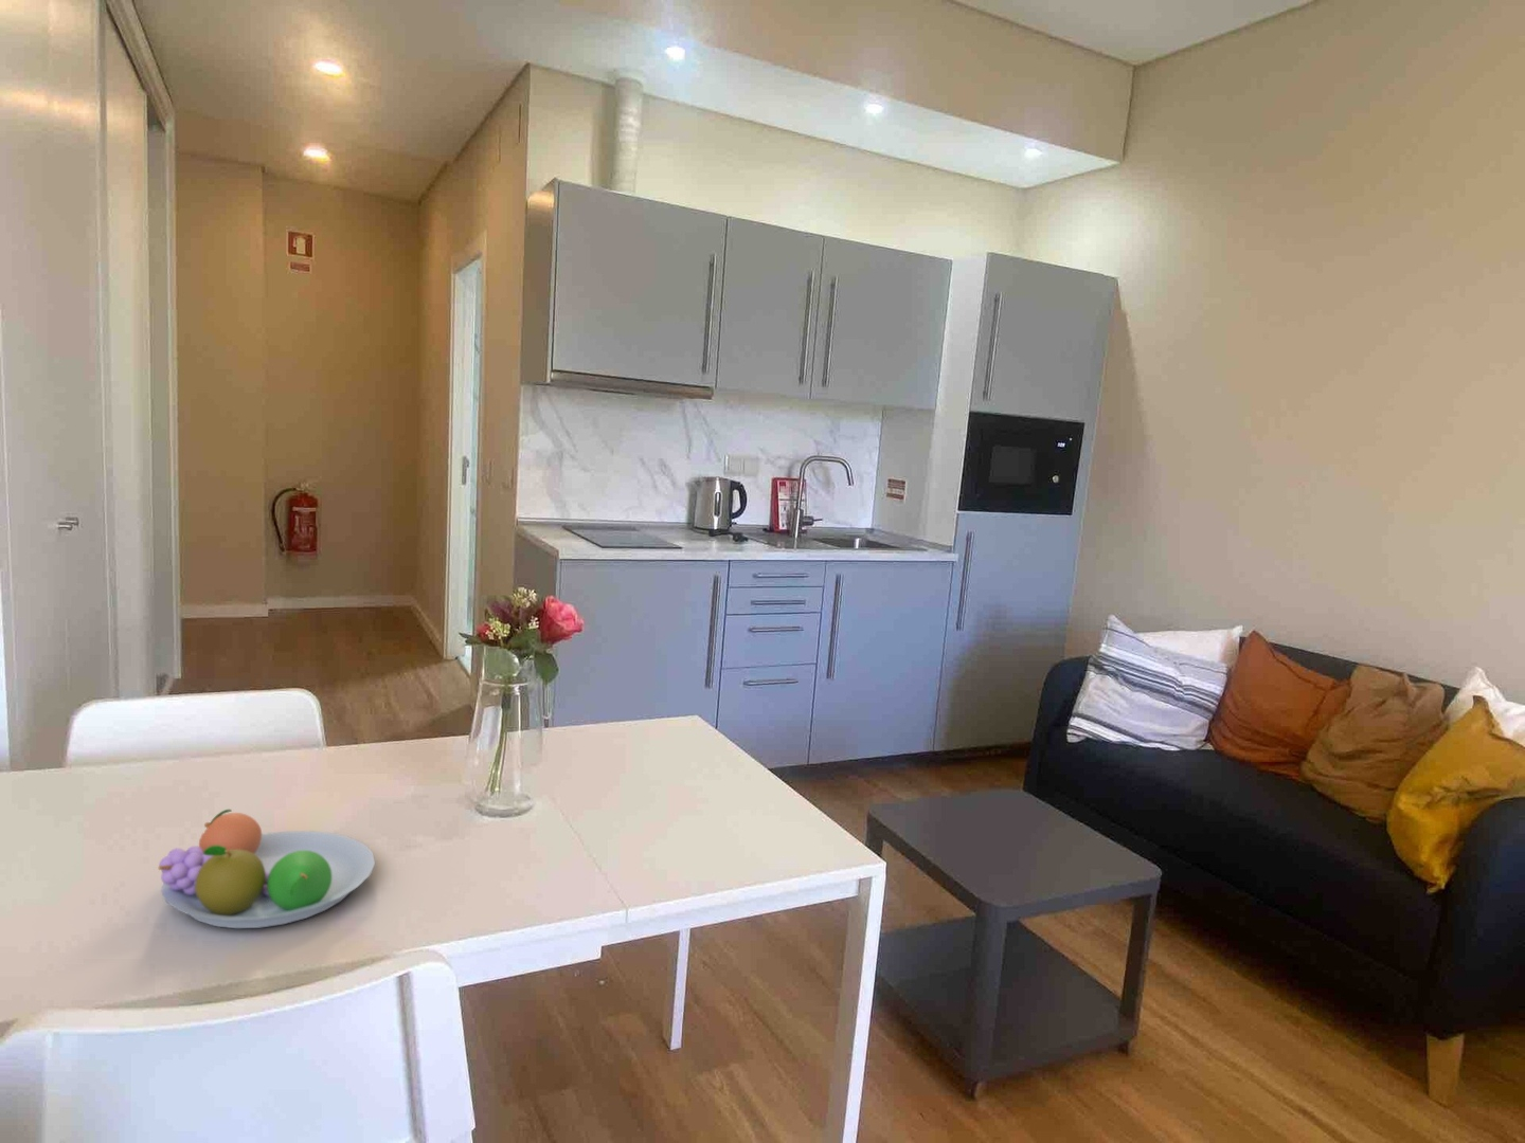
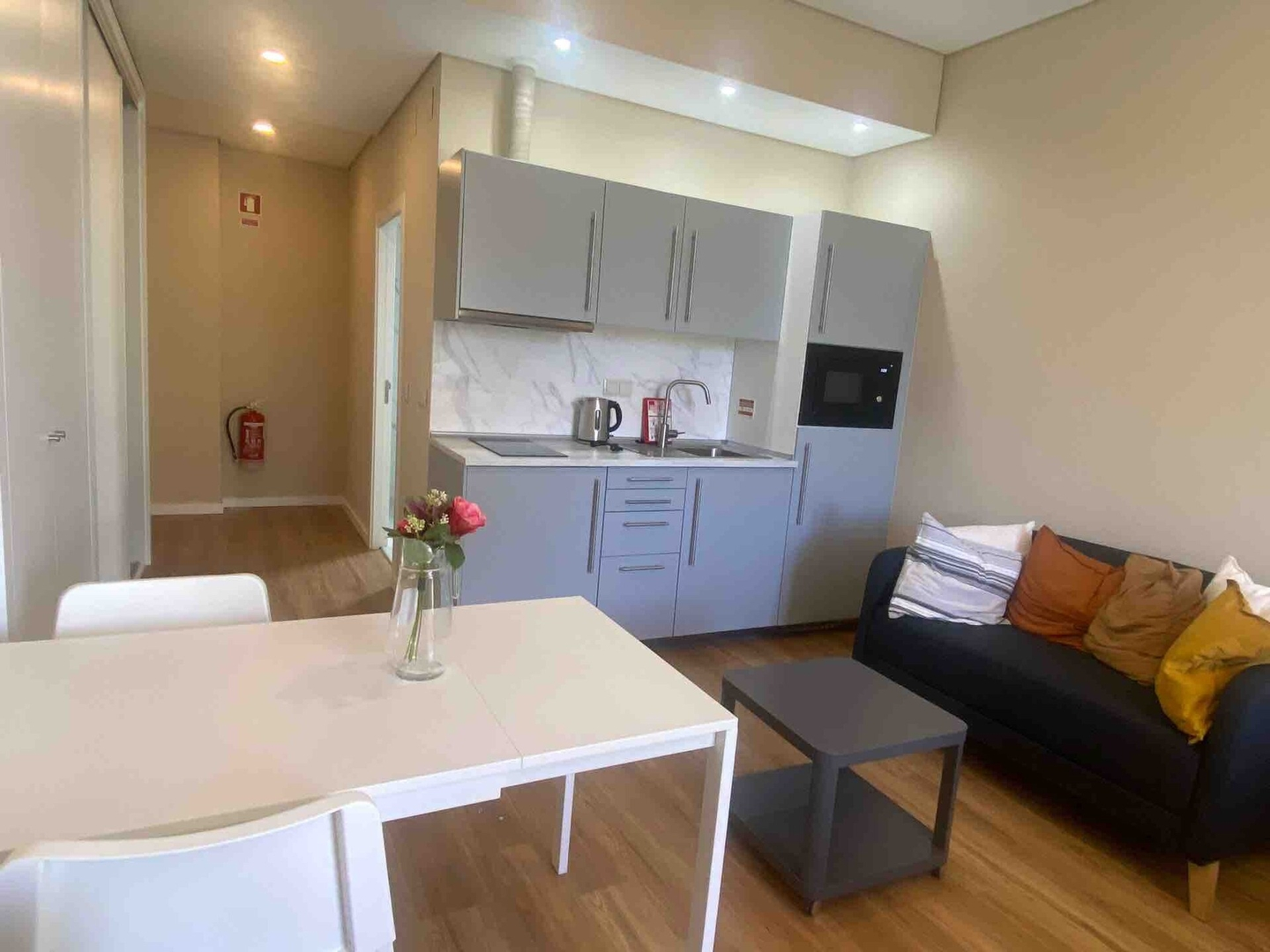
- fruit bowl [157,808,376,929]
